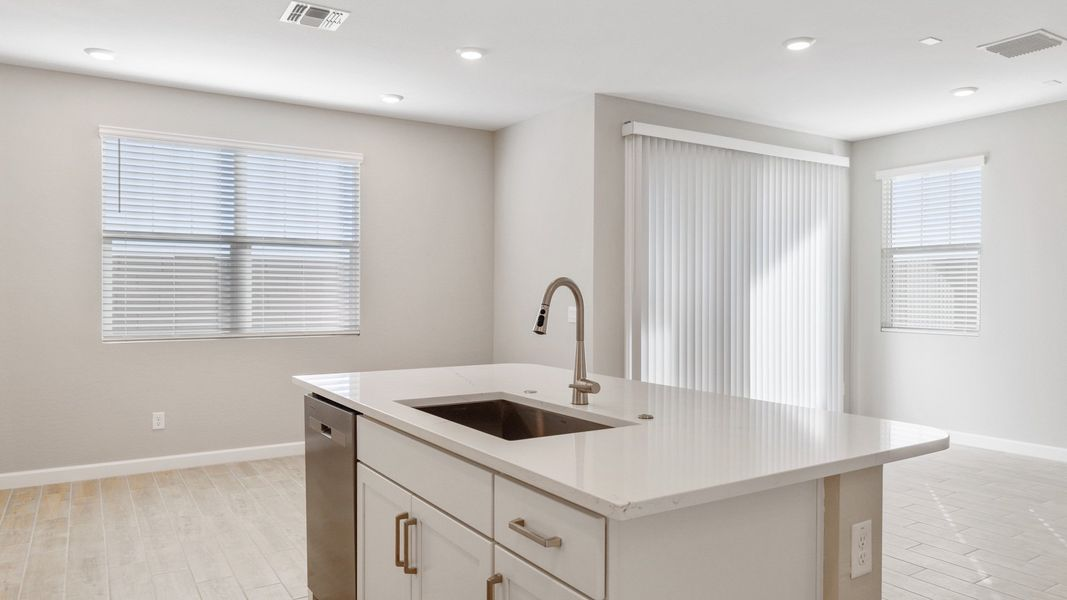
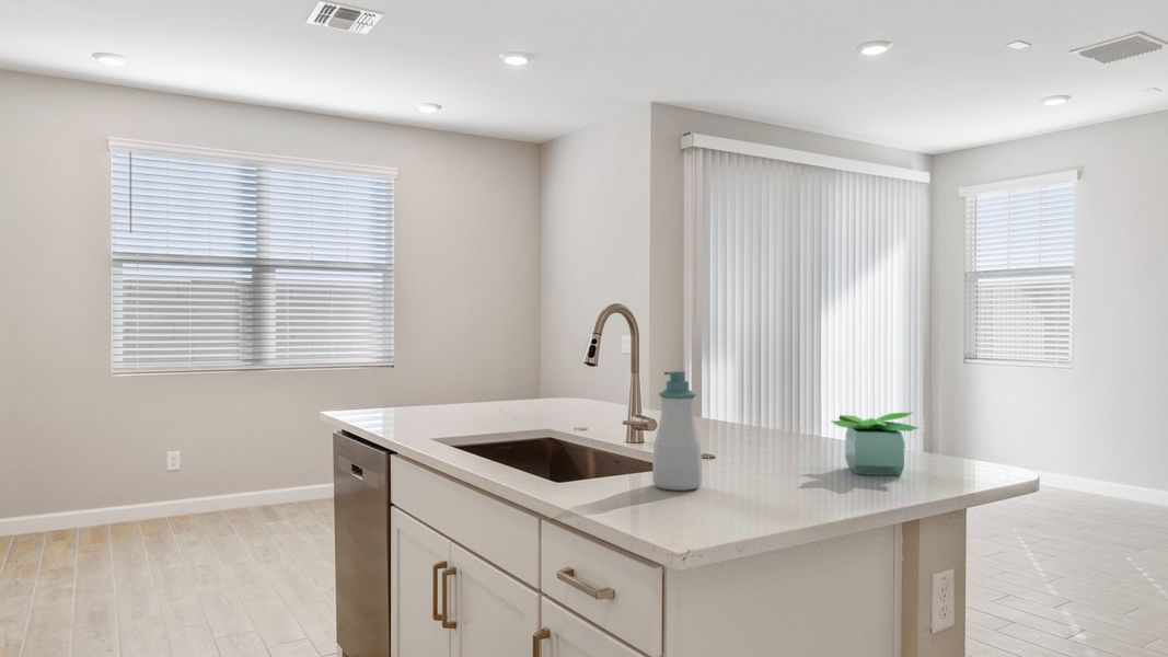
+ soap bottle [651,370,703,492]
+ potted plant [831,412,920,476]
